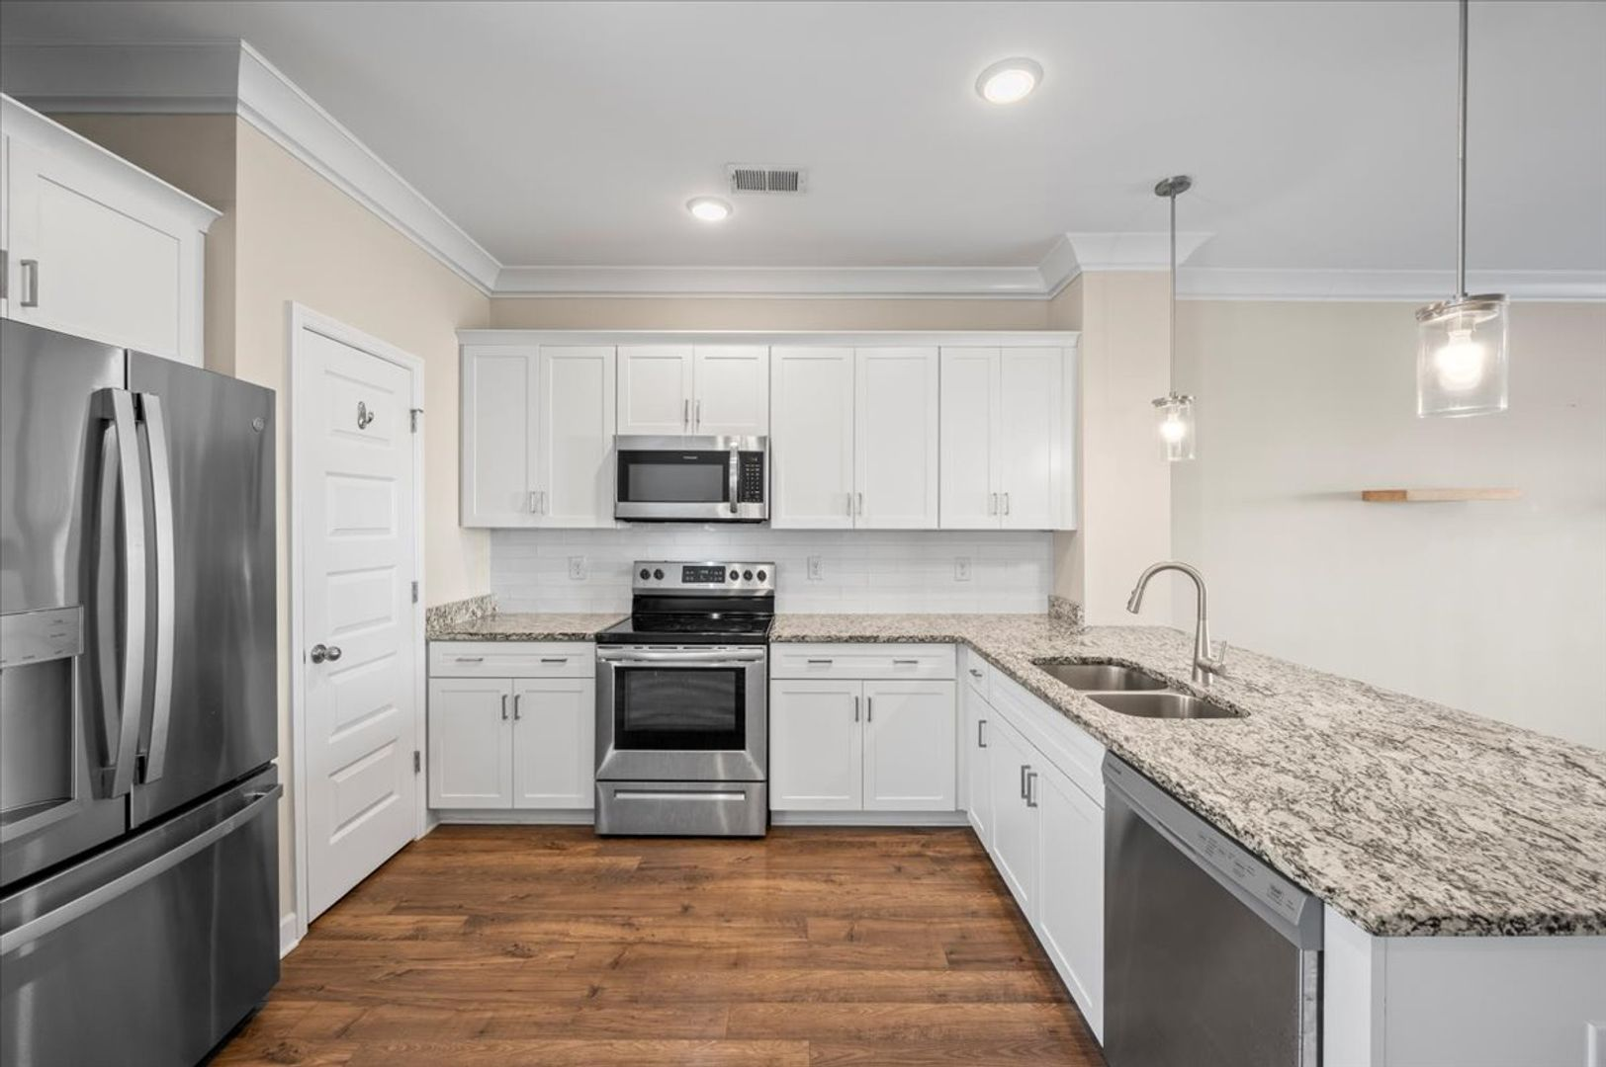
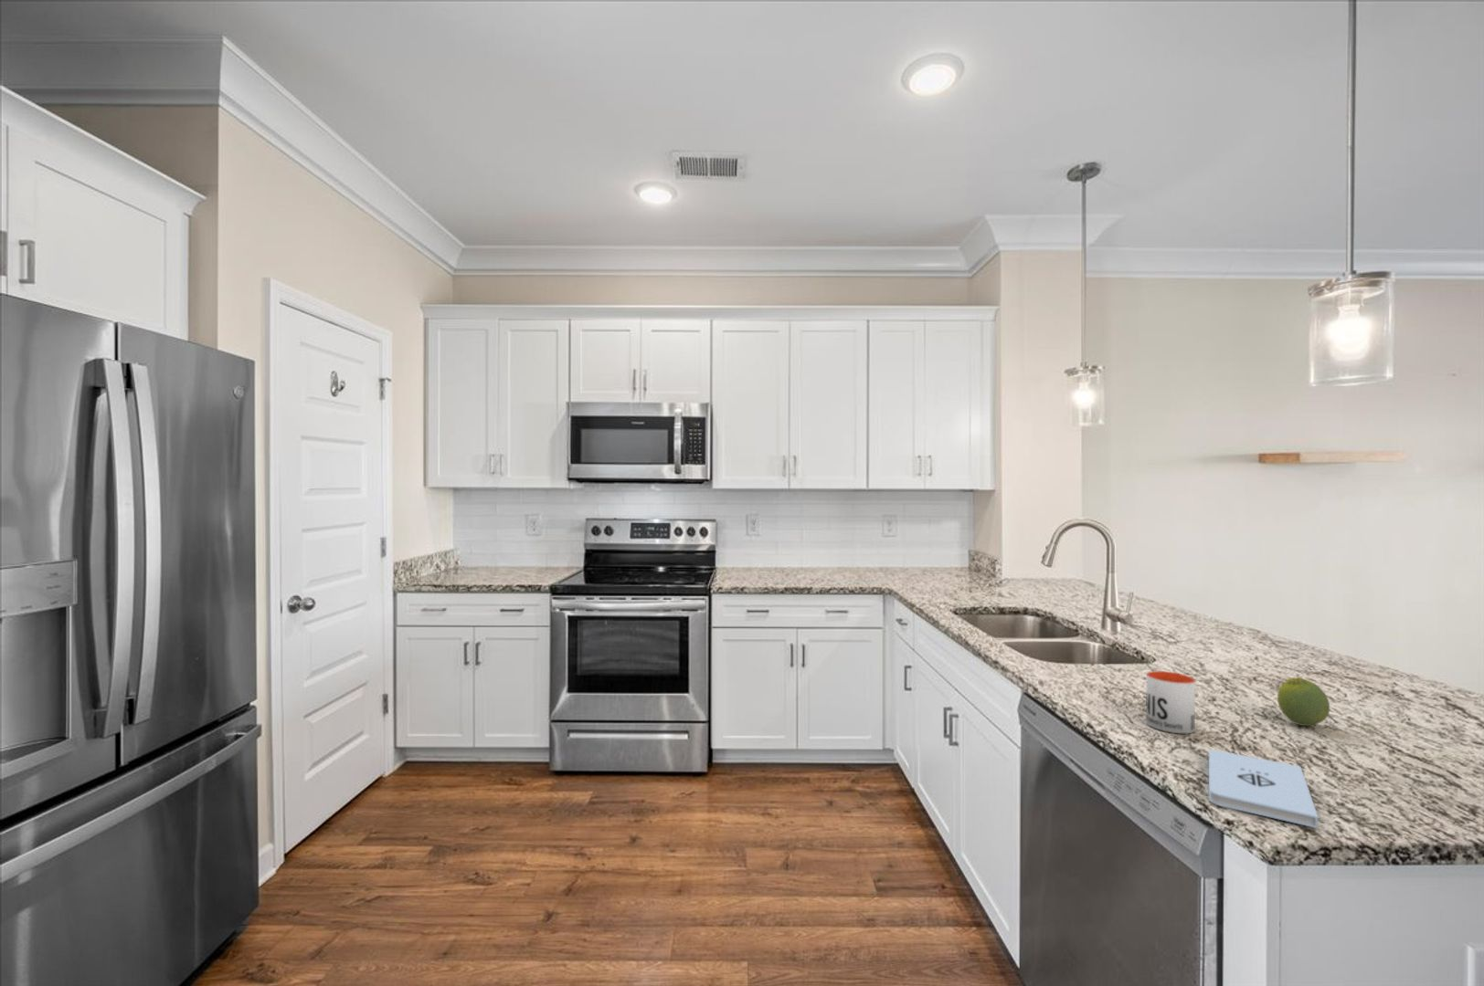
+ fruit [1277,677,1331,727]
+ notepad [1208,749,1319,829]
+ mug [1145,670,1197,734]
